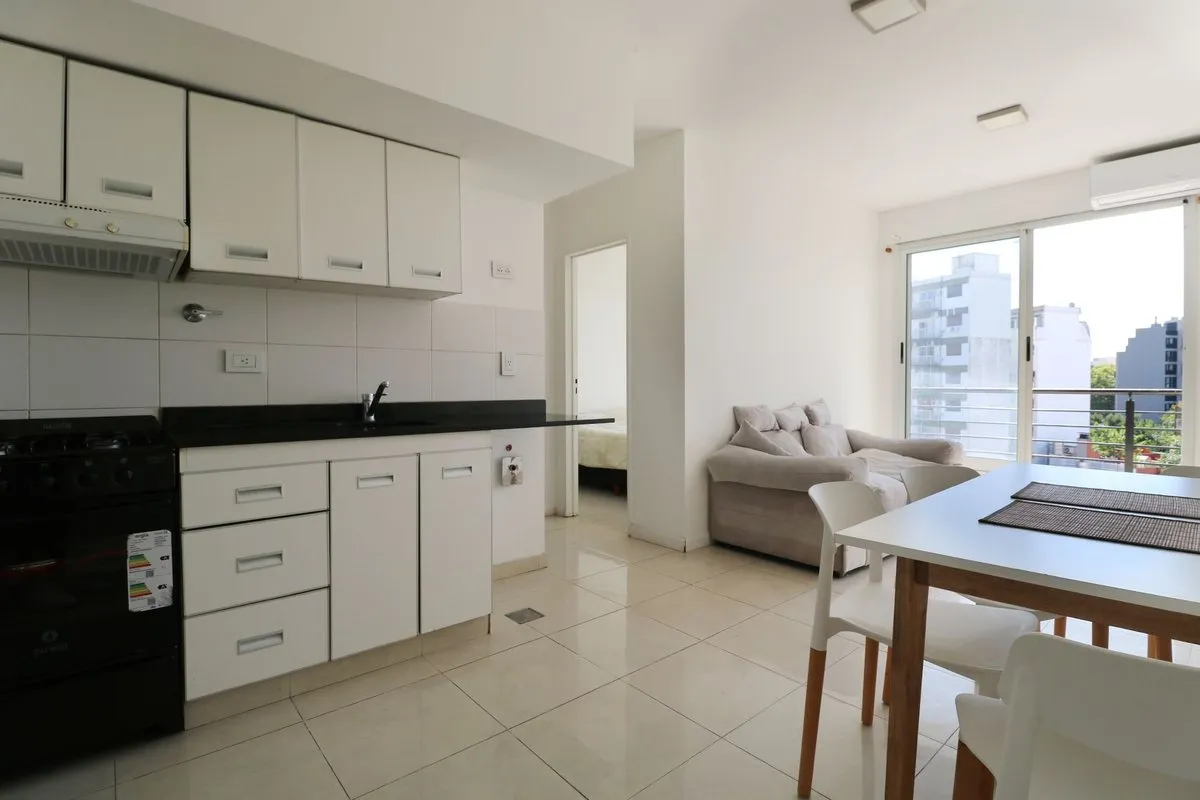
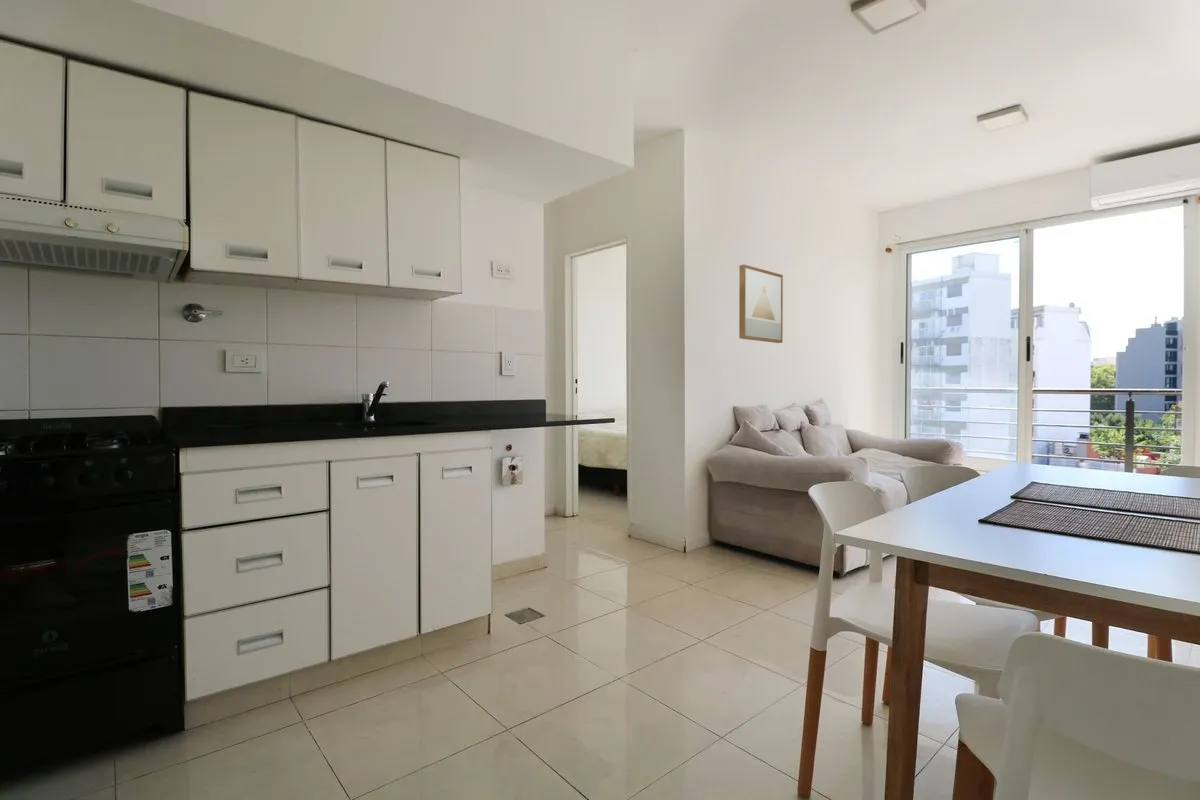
+ wall art [738,264,784,344]
